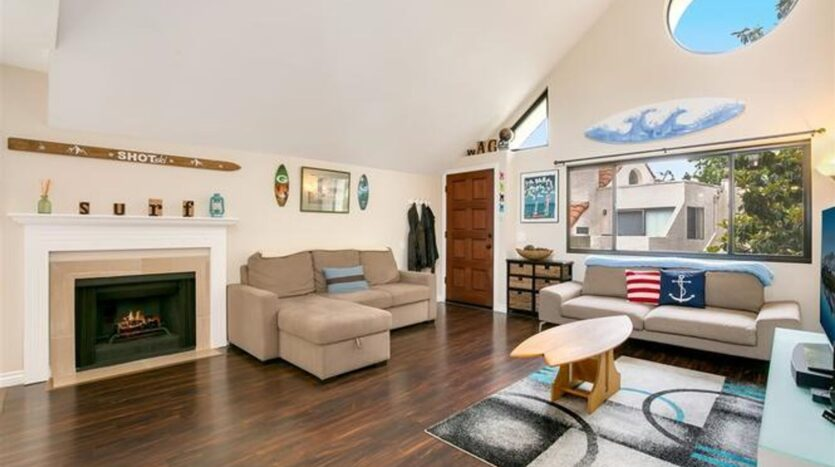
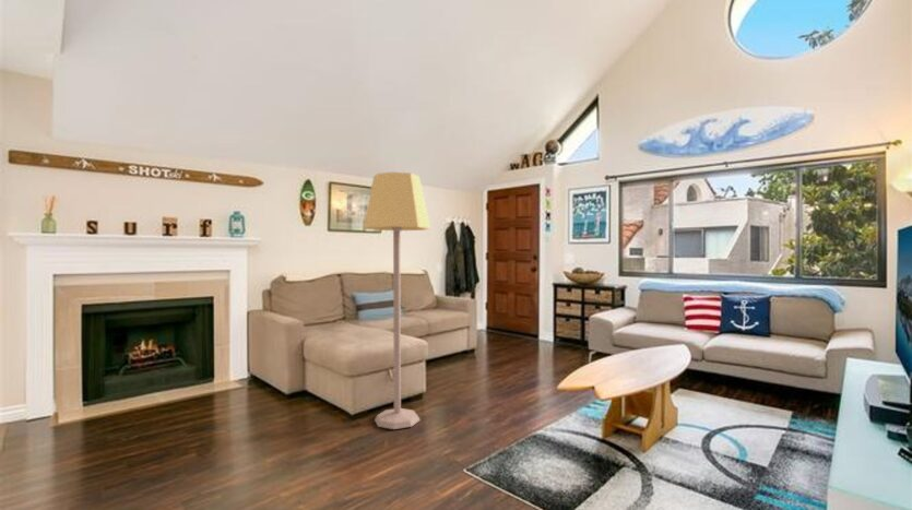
+ lamp [362,171,431,430]
